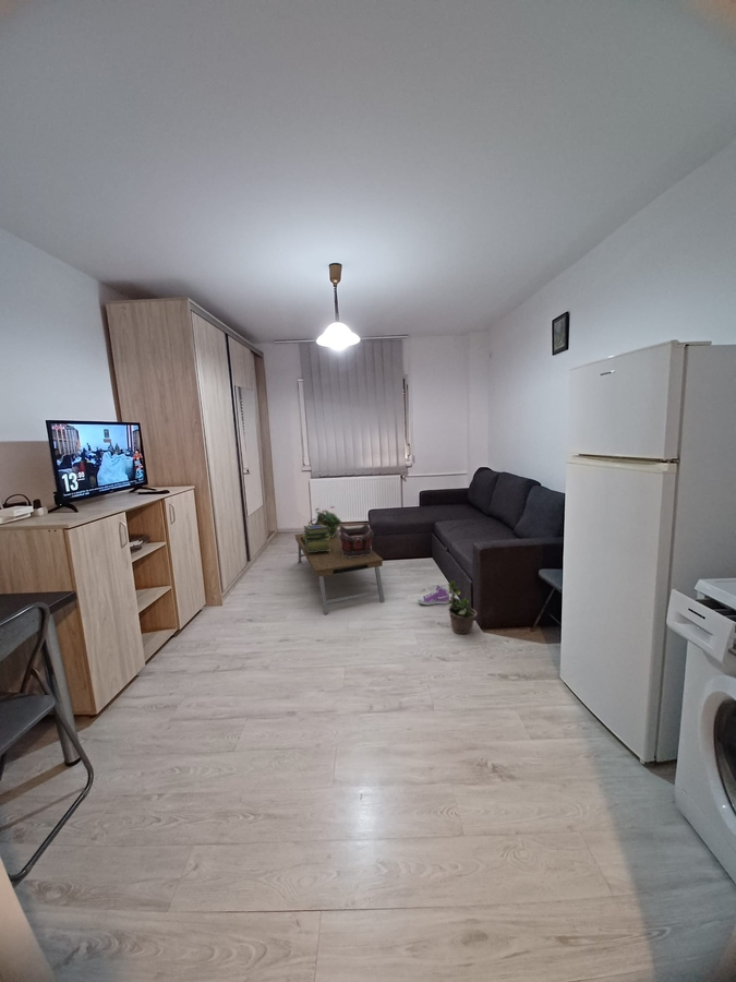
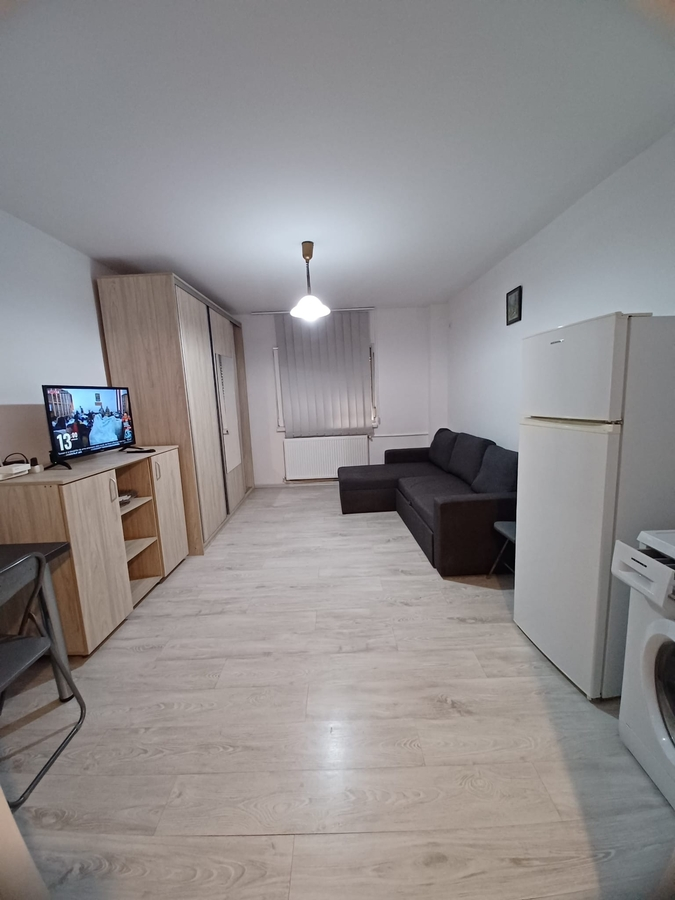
- coffee table [293,528,386,615]
- decorative container [338,523,375,558]
- potted plant [446,579,478,635]
- potted plant [311,505,343,538]
- sneaker [417,585,450,606]
- stack of books [302,524,330,552]
